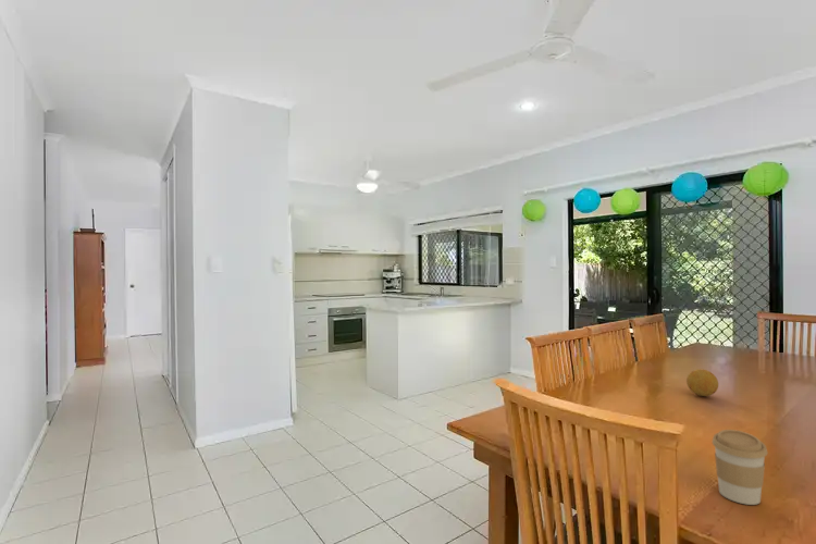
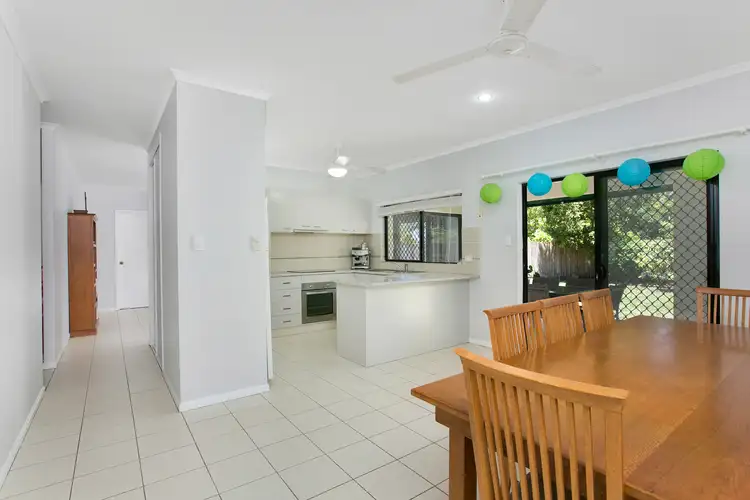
- fruit [685,368,719,397]
- coffee cup [712,429,768,506]
